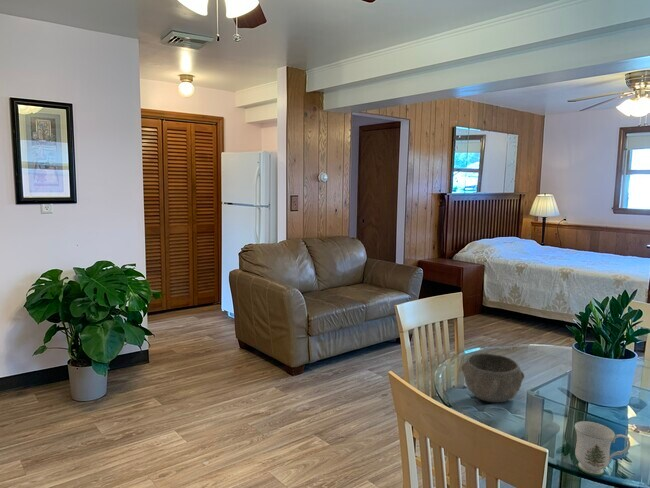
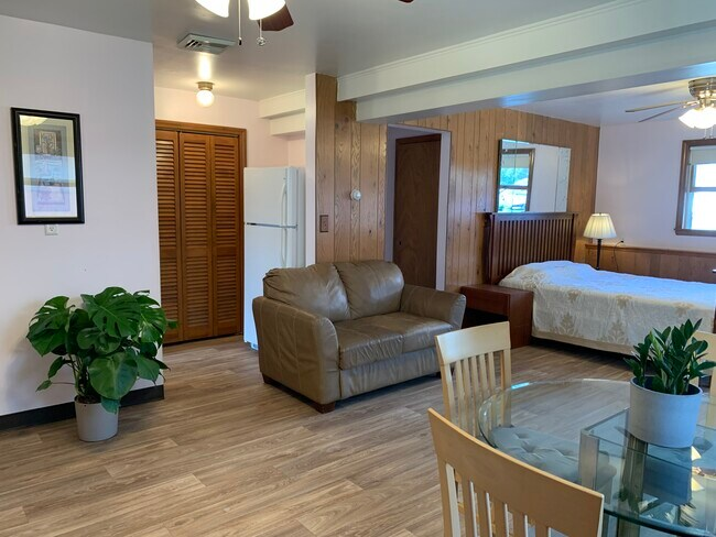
- mug [573,420,631,477]
- bowl [461,352,525,404]
